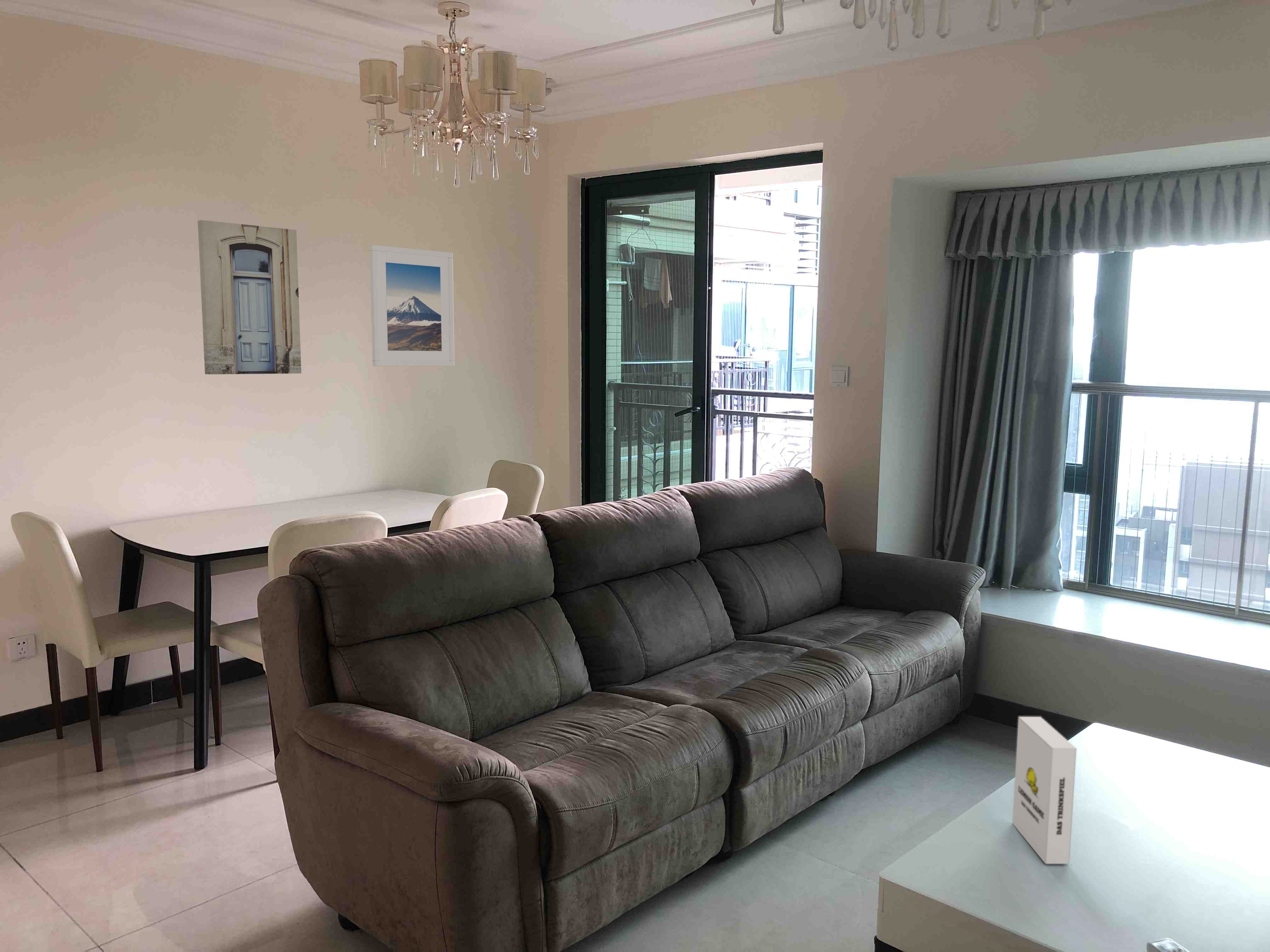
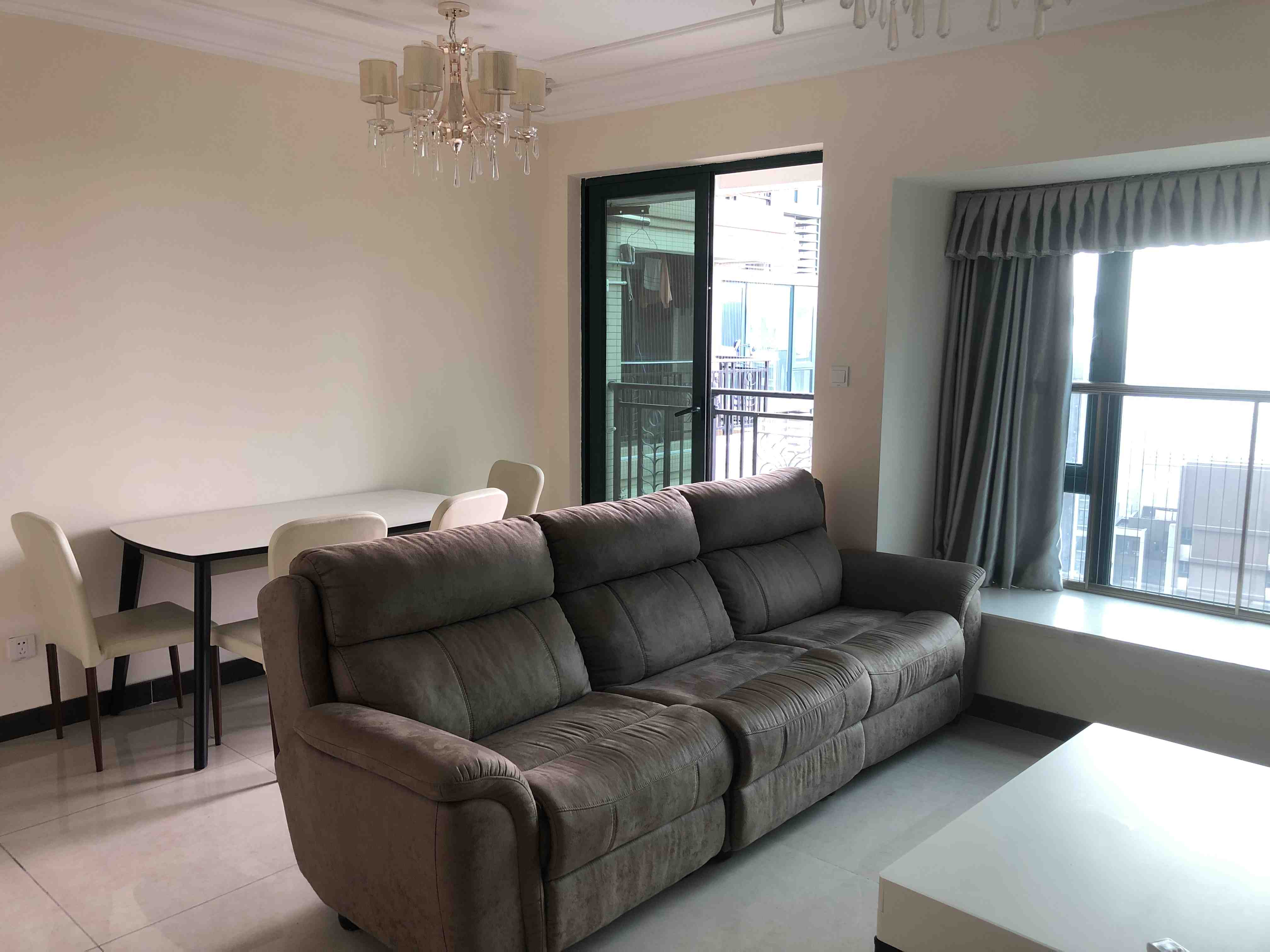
- board game [1012,716,1077,864]
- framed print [369,245,455,367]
- wall art [197,220,302,375]
